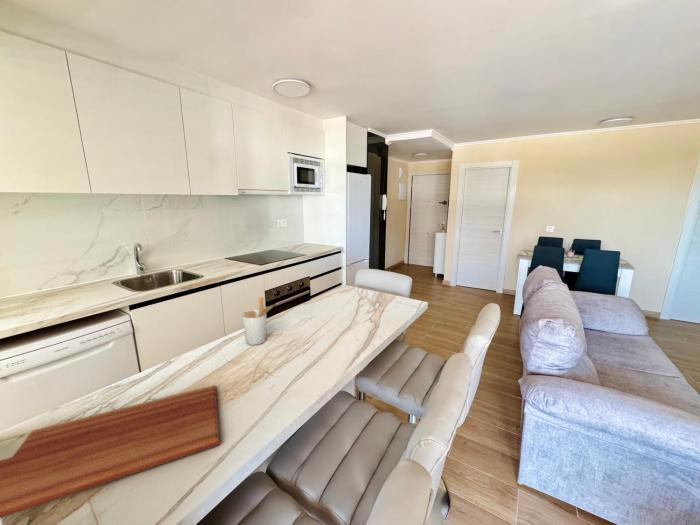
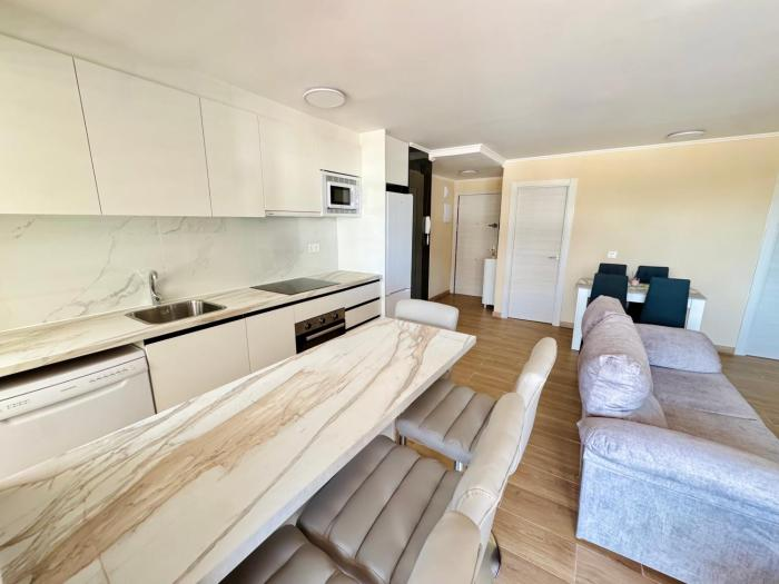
- cutting board [0,384,221,519]
- utensil holder [241,296,278,346]
